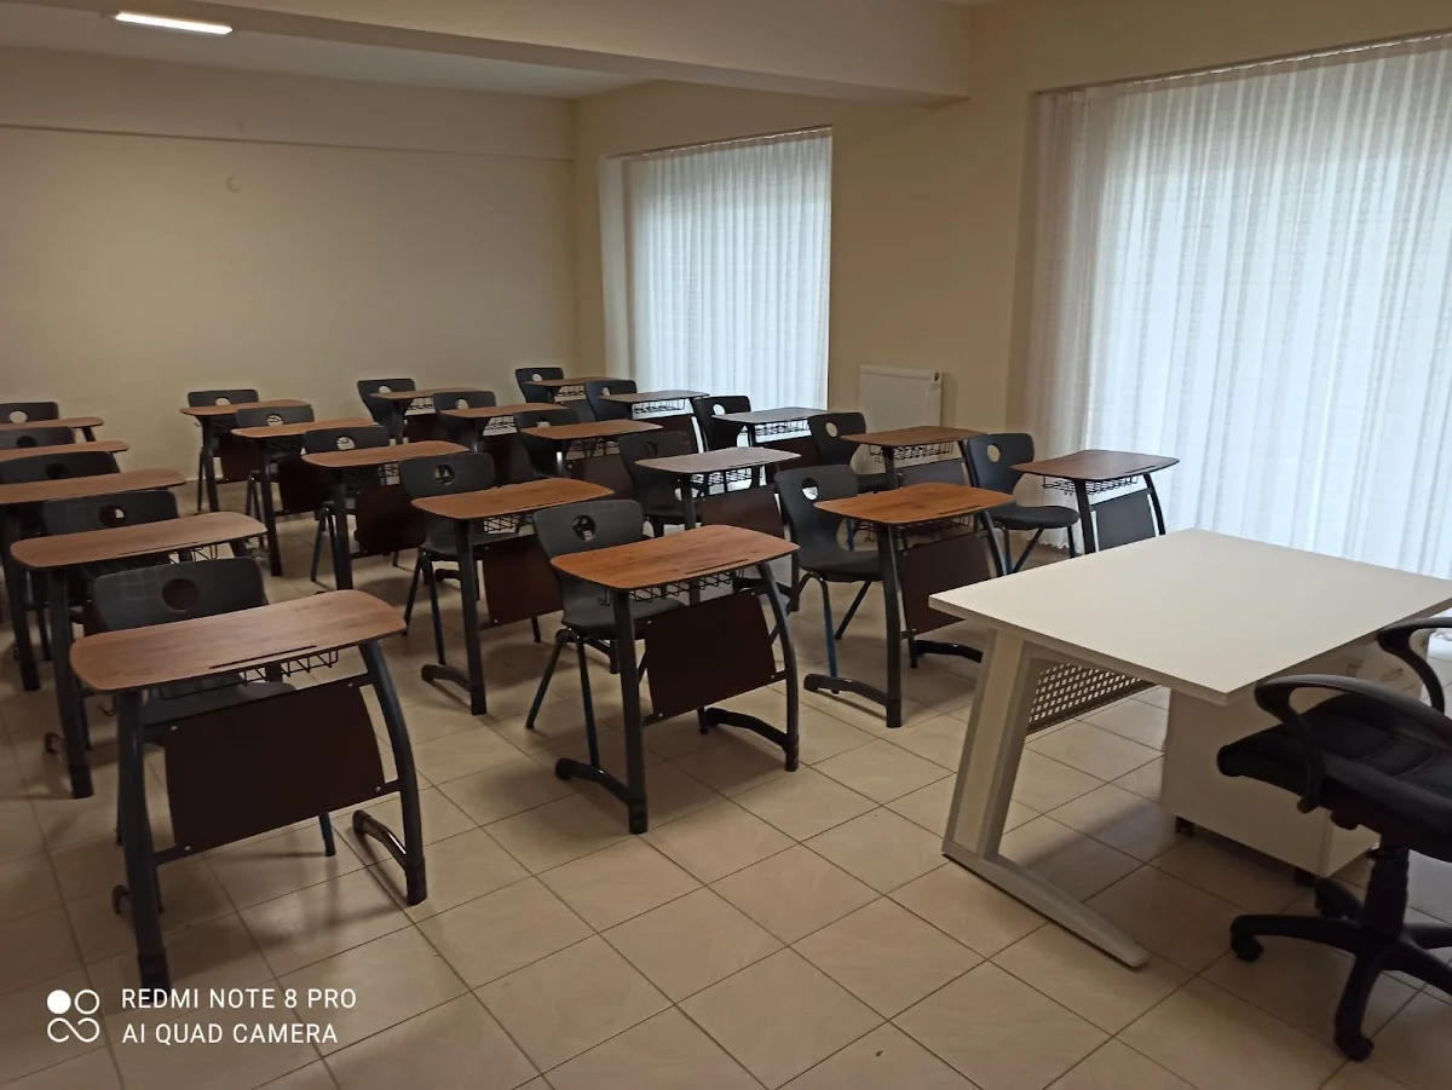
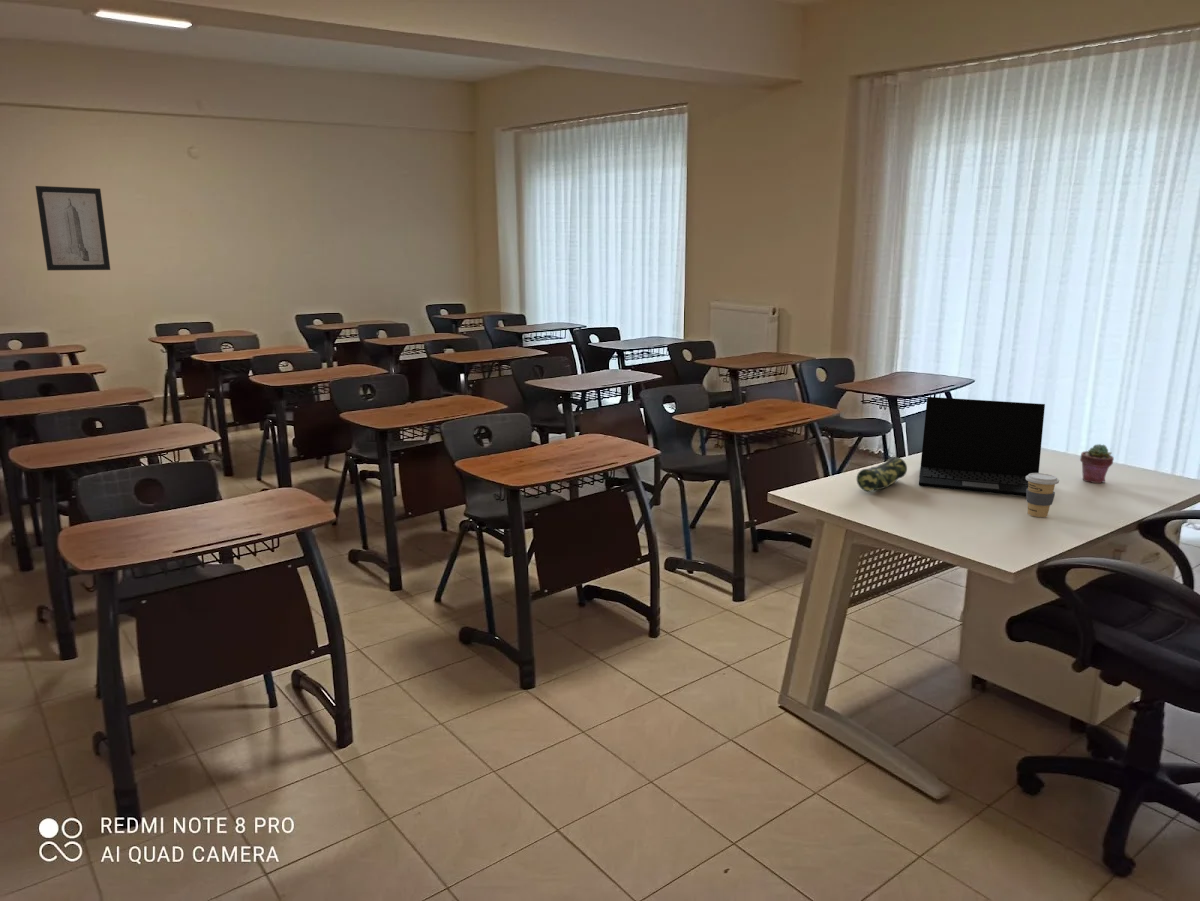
+ coffee cup [1025,472,1060,518]
+ wall art [34,185,111,271]
+ potted succulent [1079,443,1115,484]
+ laptop [918,396,1046,497]
+ pencil case [856,456,908,493]
